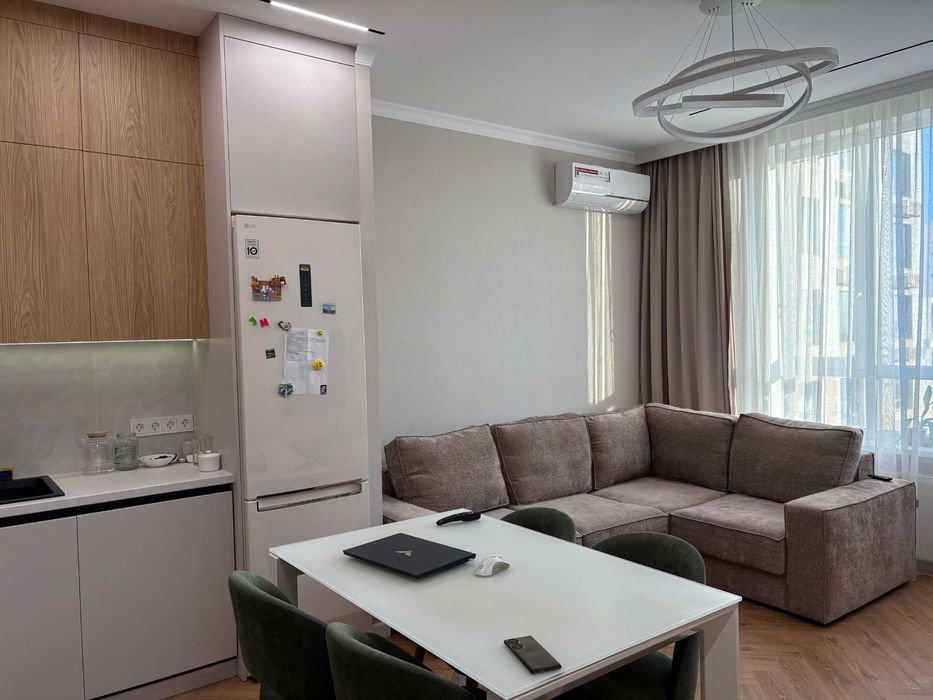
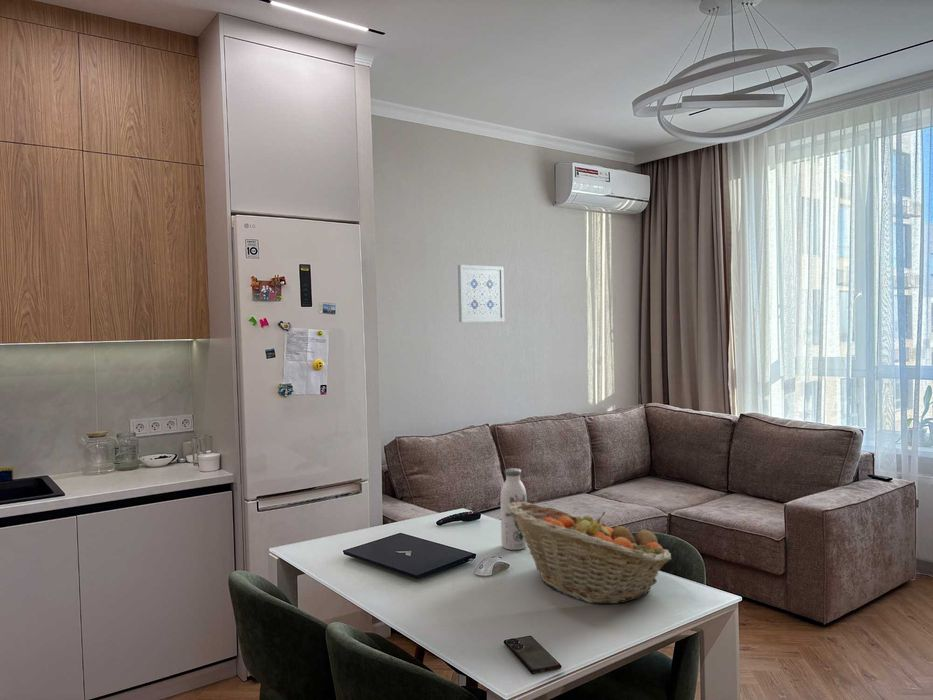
+ water bottle [500,467,528,551]
+ fruit basket [507,502,673,605]
+ wall art [457,264,506,323]
